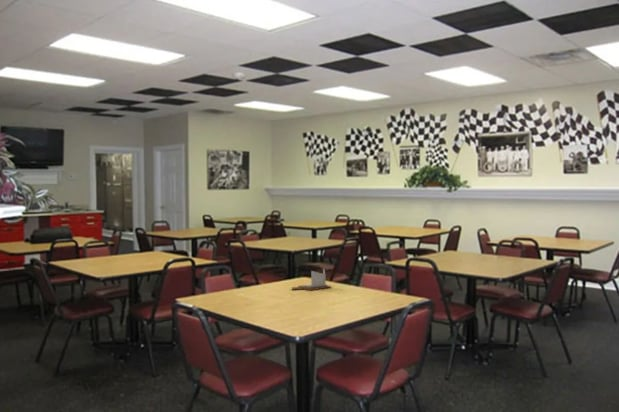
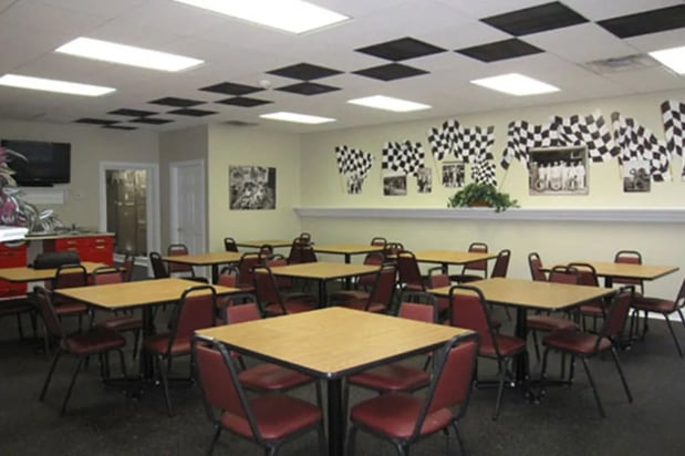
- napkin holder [291,268,332,292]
